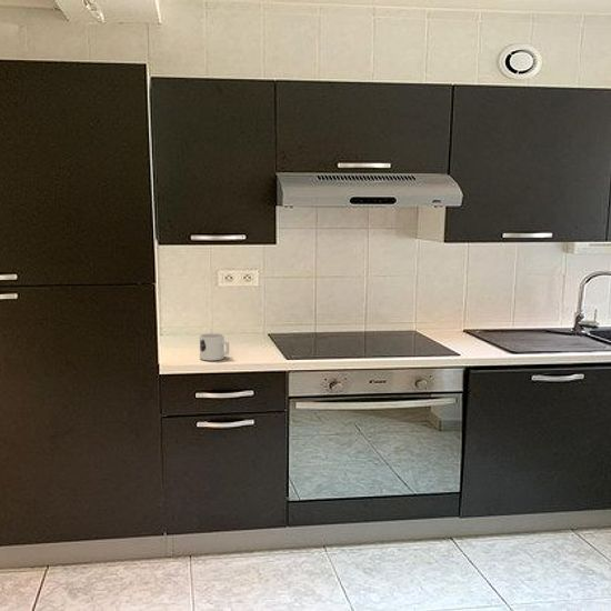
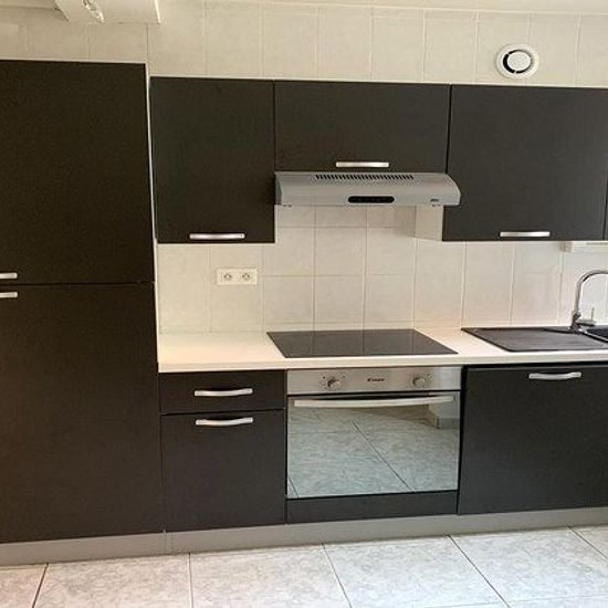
- mug [199,332,230,361]
